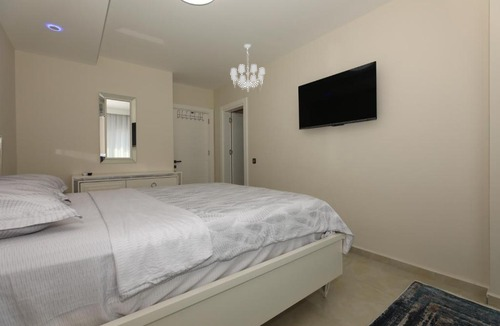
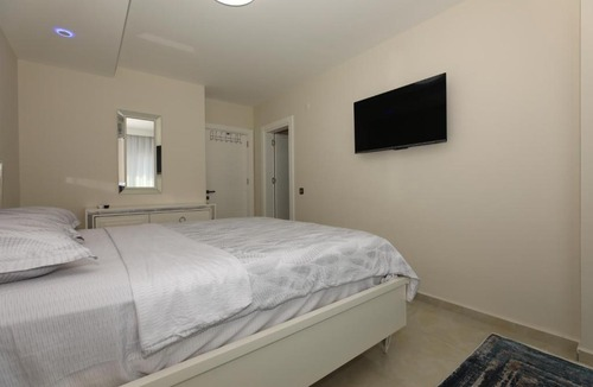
- chandelier [230,43,266,92]
